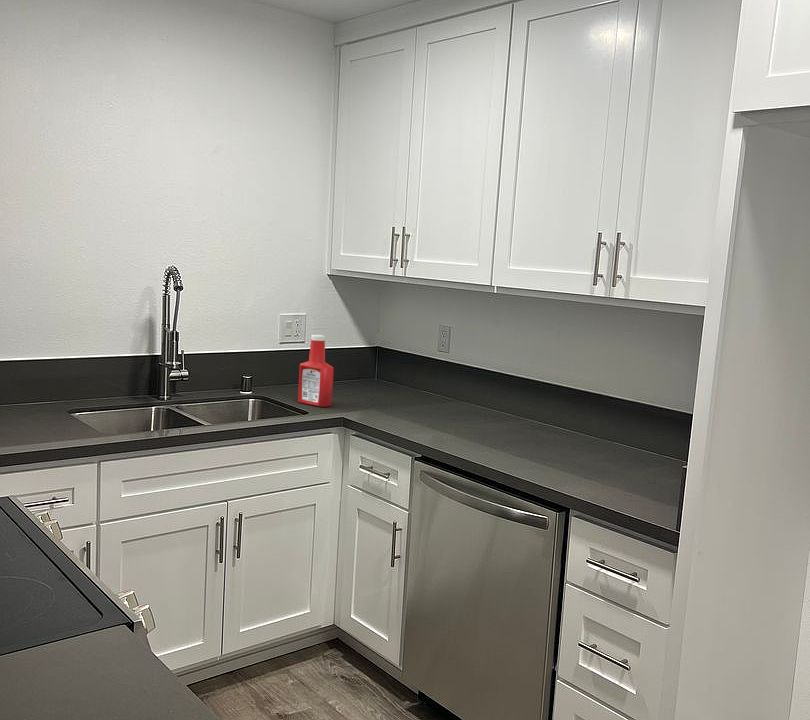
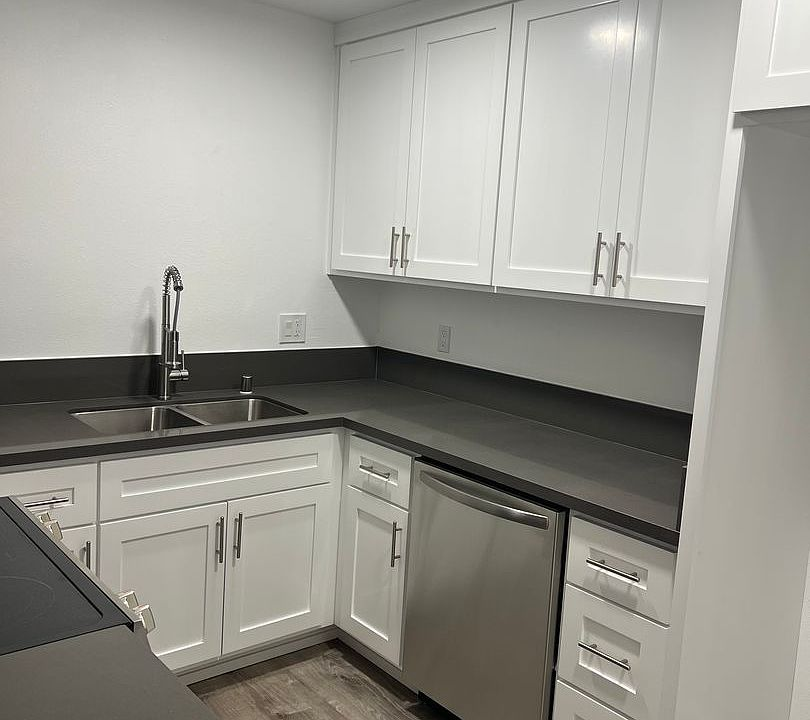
- soap bottle [297,334,335,408]
